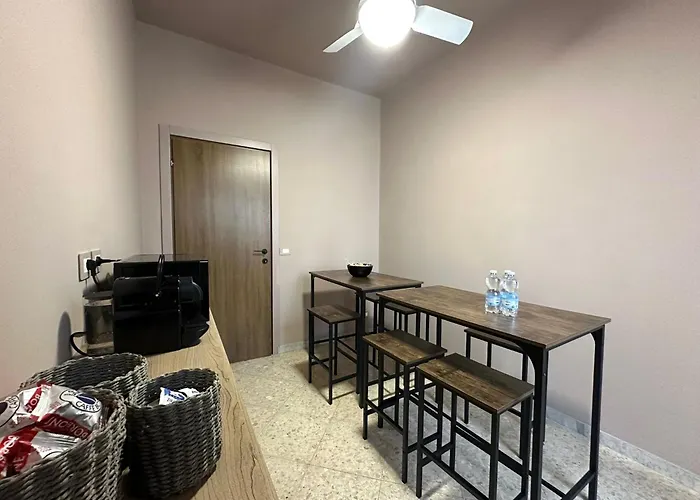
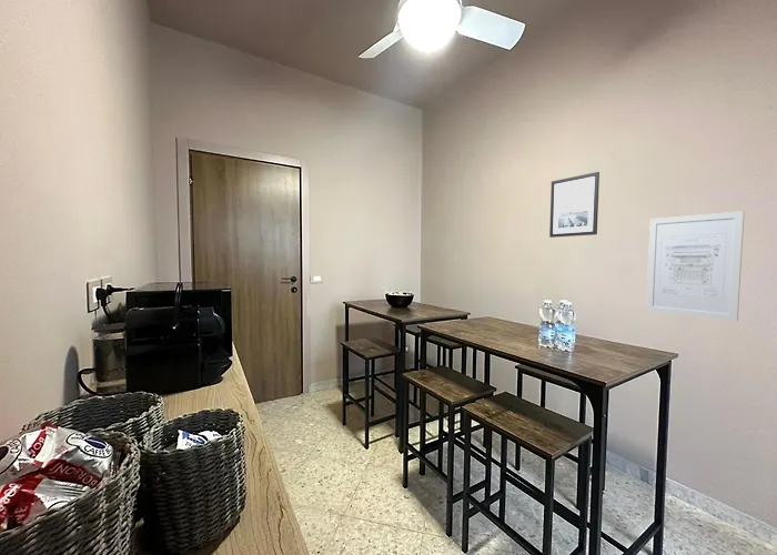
+ wall art [548,171,601,239]
+ wall art [645,210,745,322]
